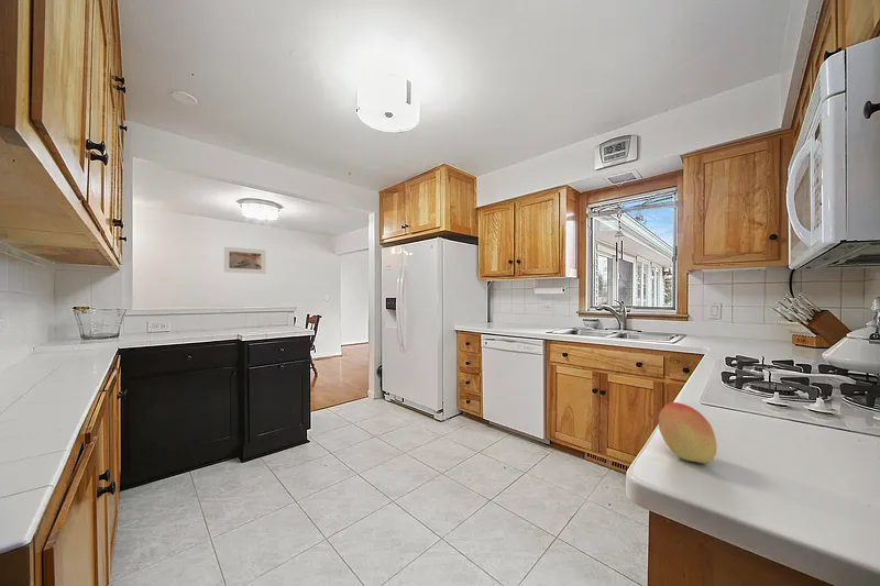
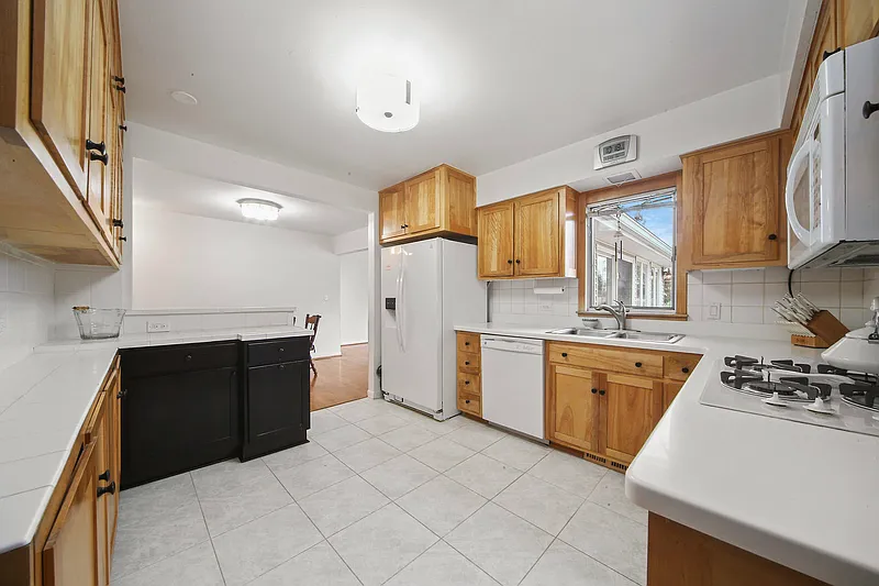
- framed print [223,245,266,275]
- fruit [658,401,718,464]
